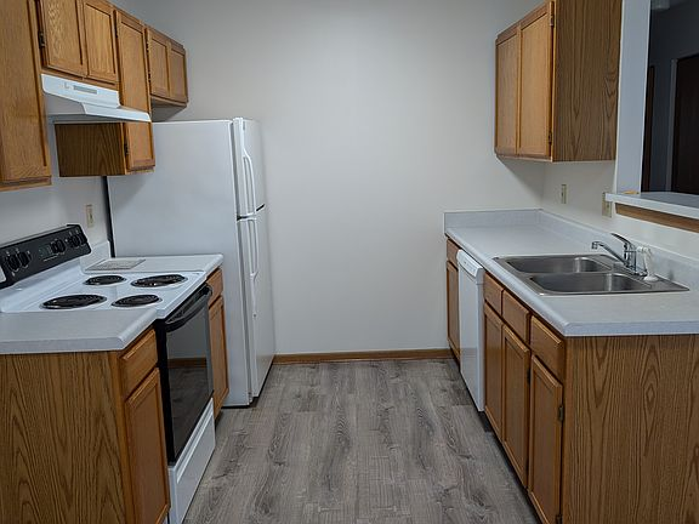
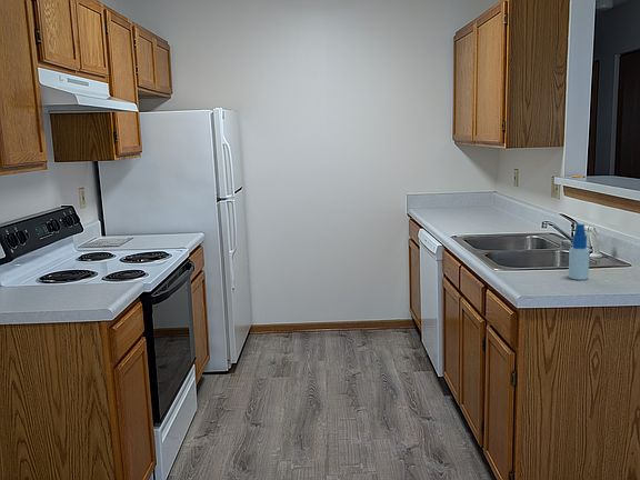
+ spray bottle [568,223,591,281]
